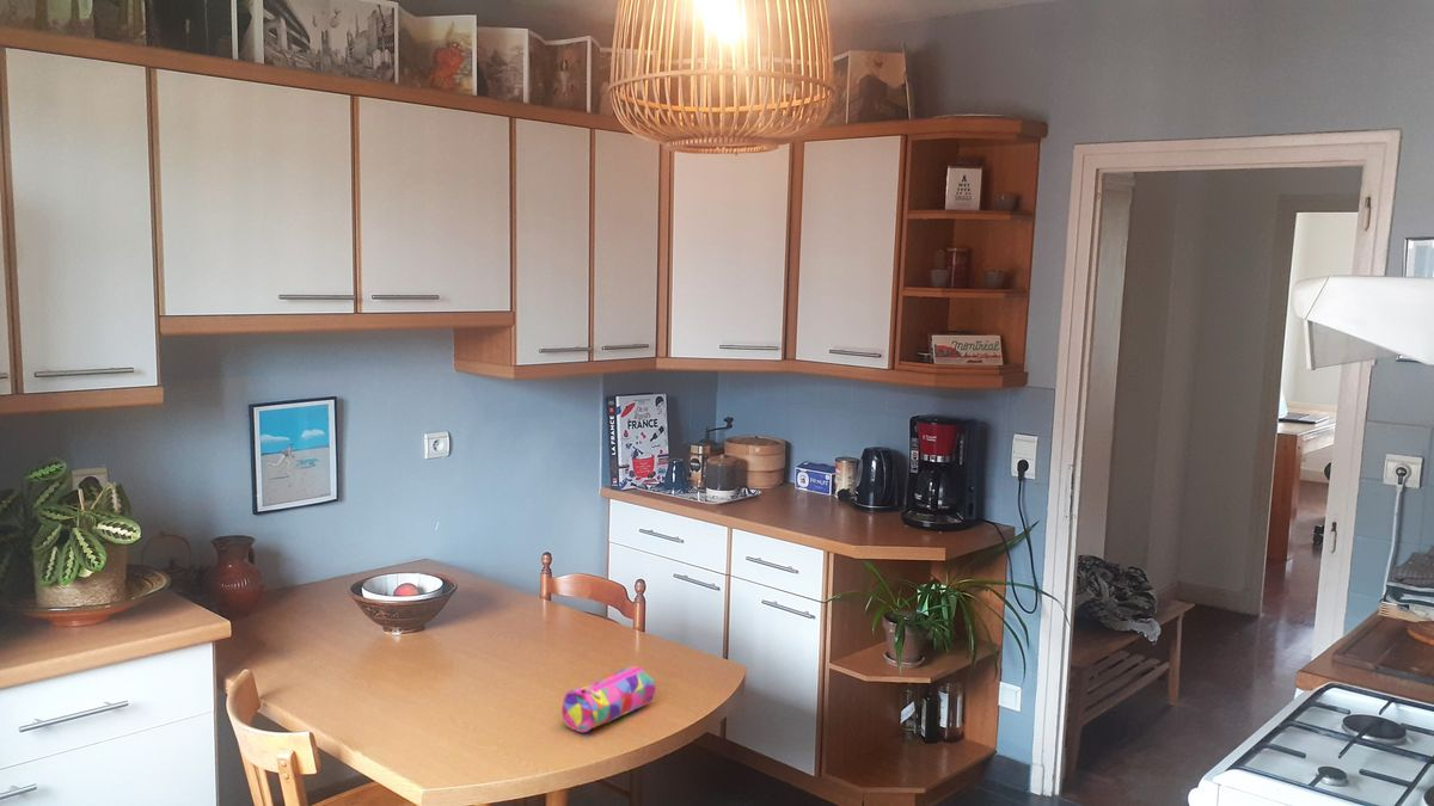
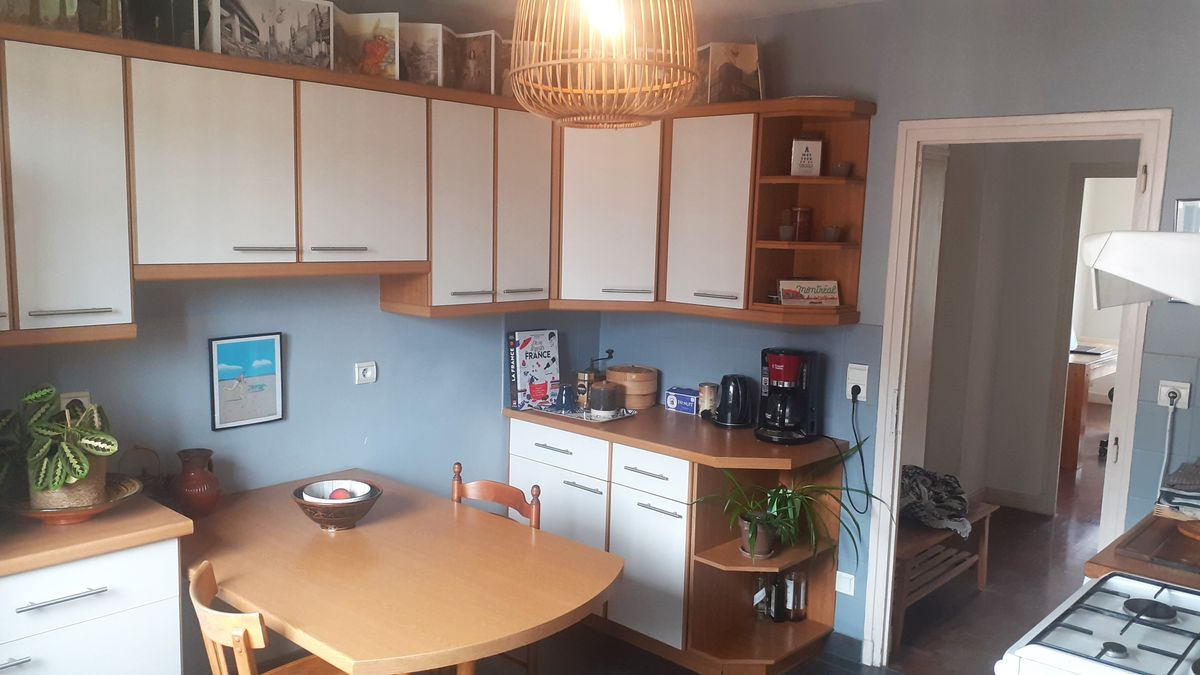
- pencil case [560,665,656,733]
